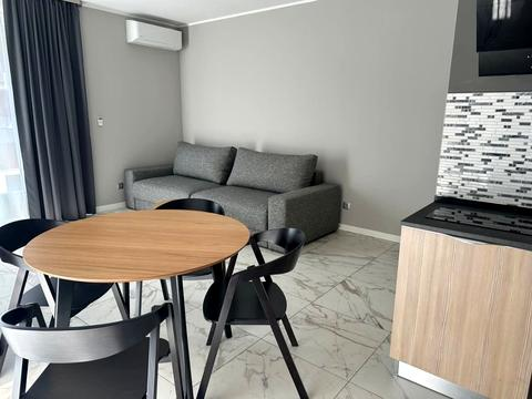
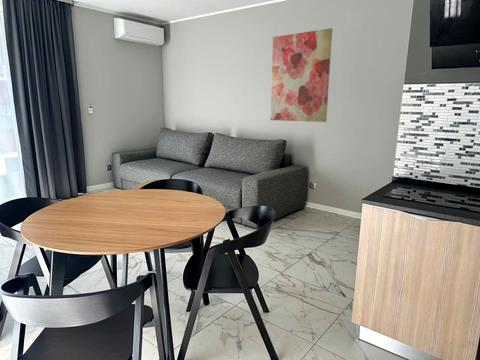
+ wall art [270,27,333,123]
